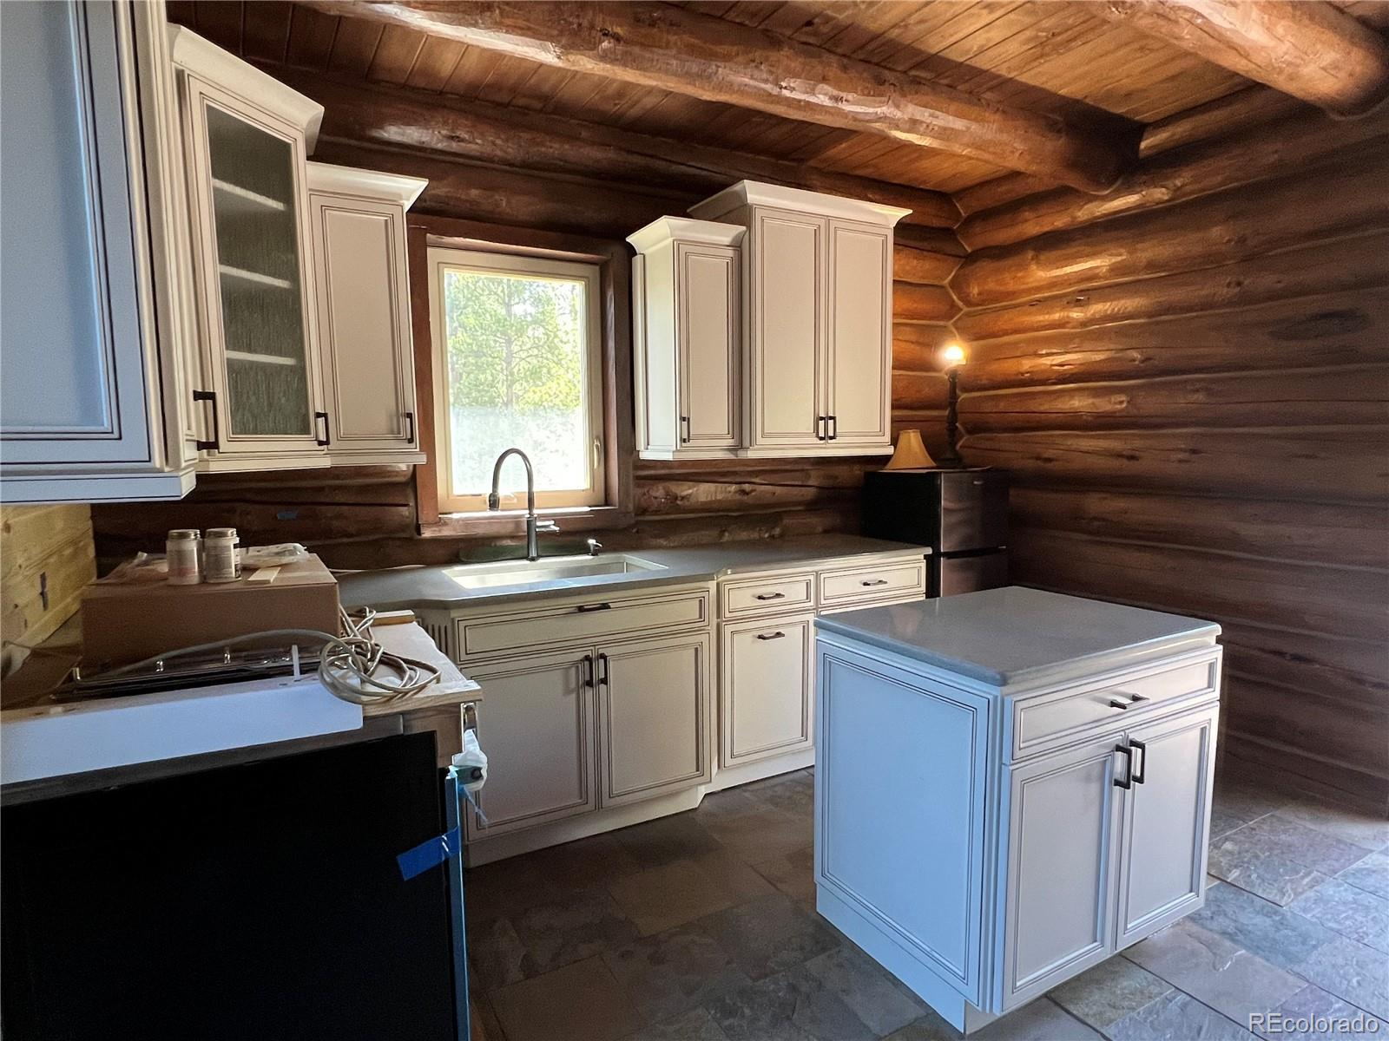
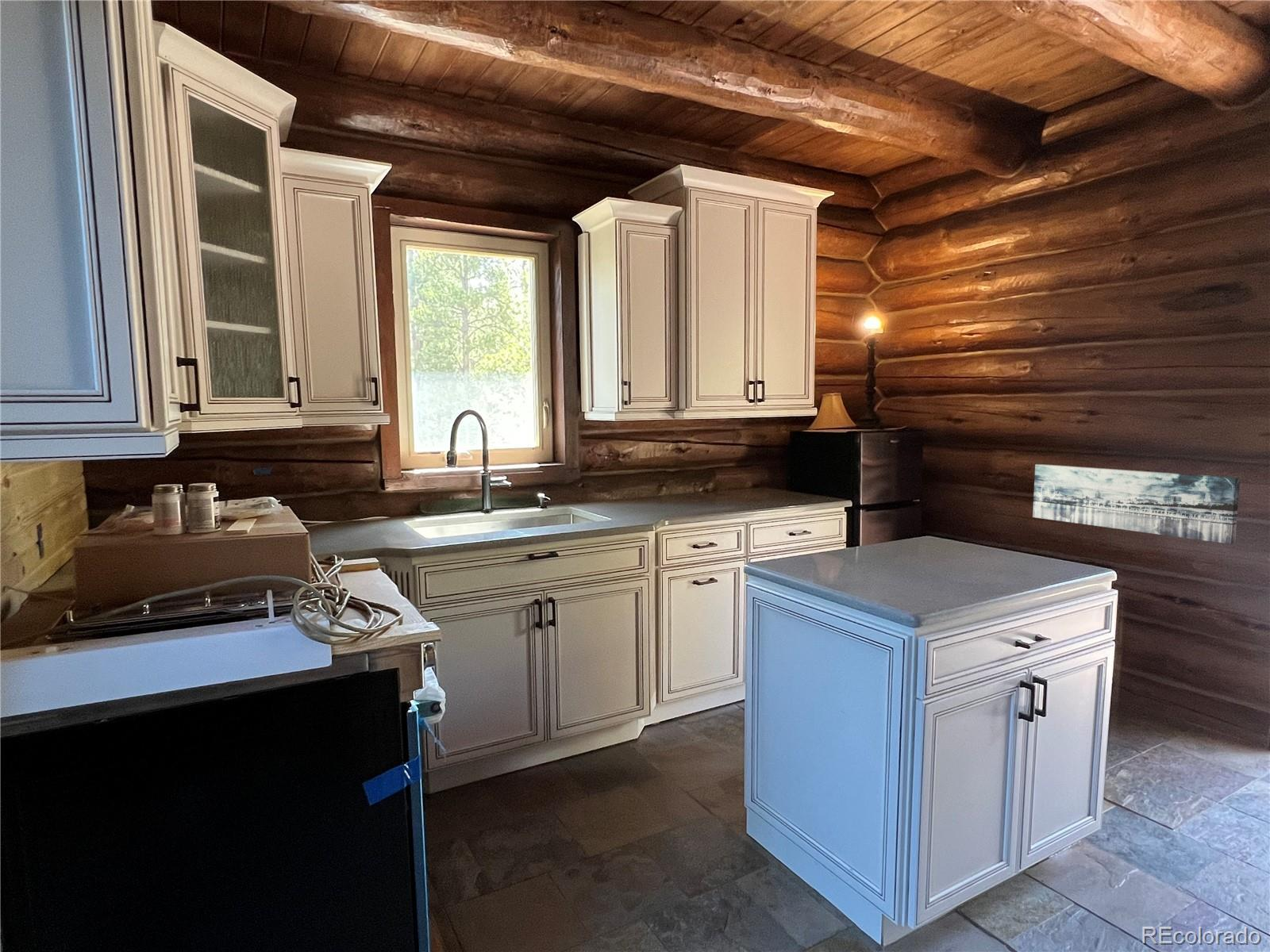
+ wall art [1032,463,1241,545]
